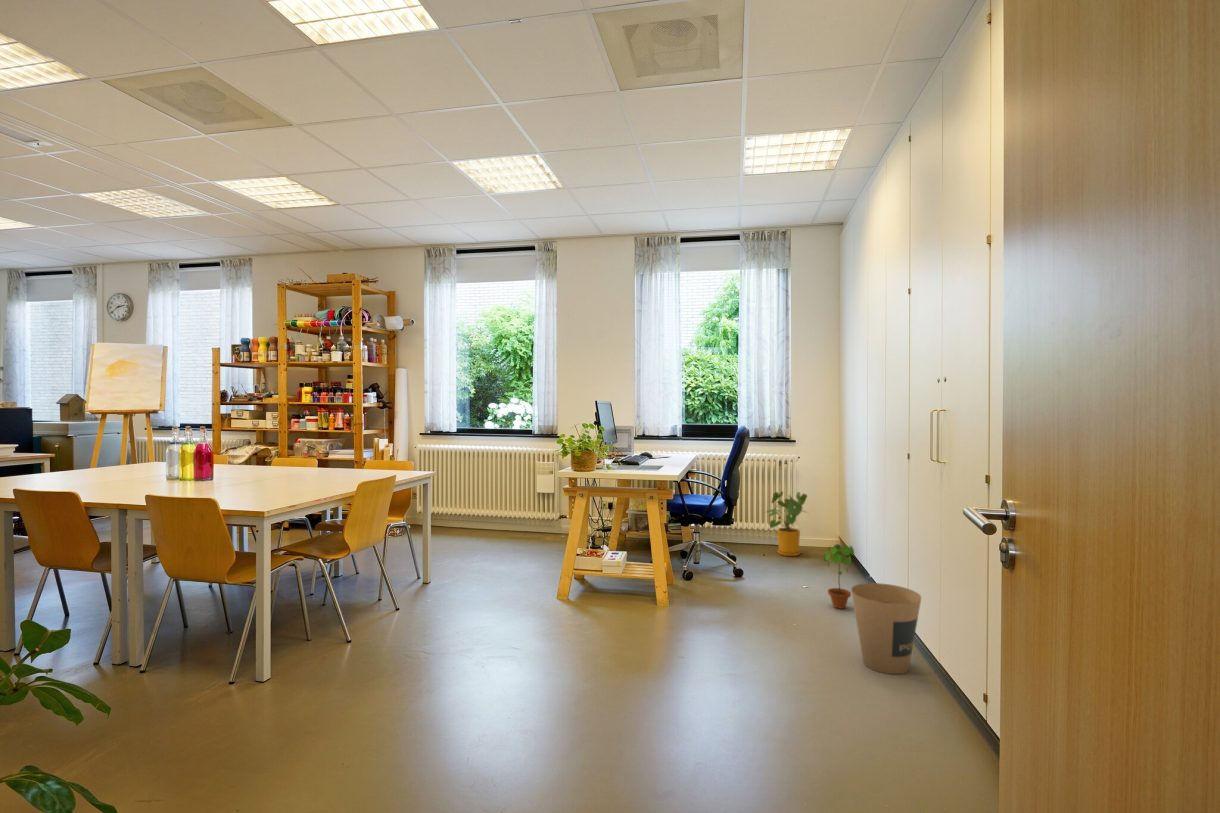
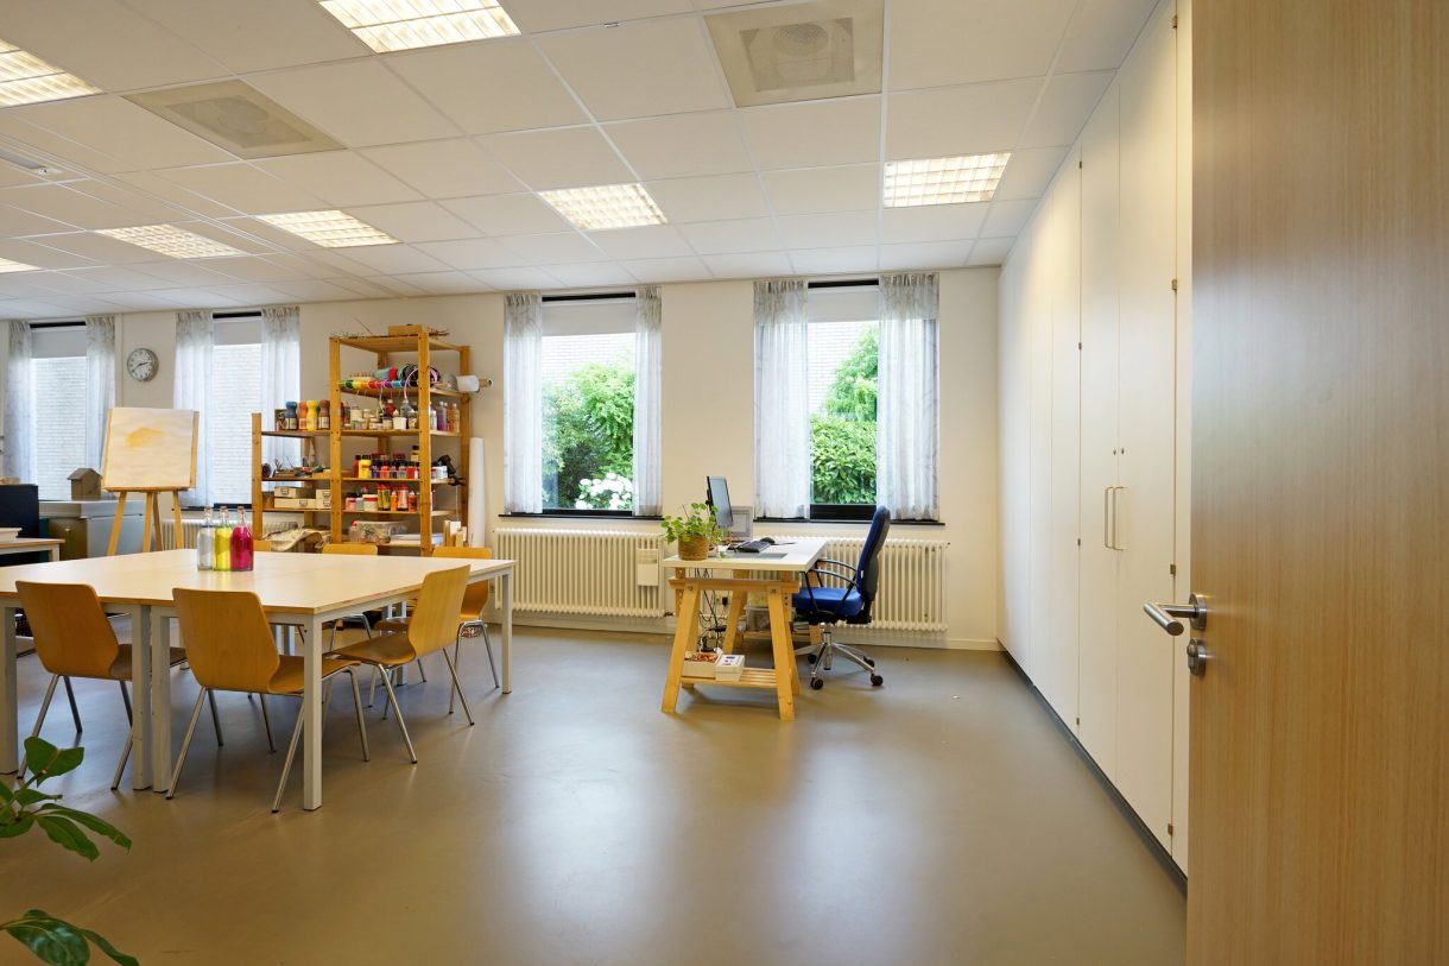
- potted plant [822,543,855,610]
- house plant [765,490,812,557]
- trash can [850,582,922,675]
